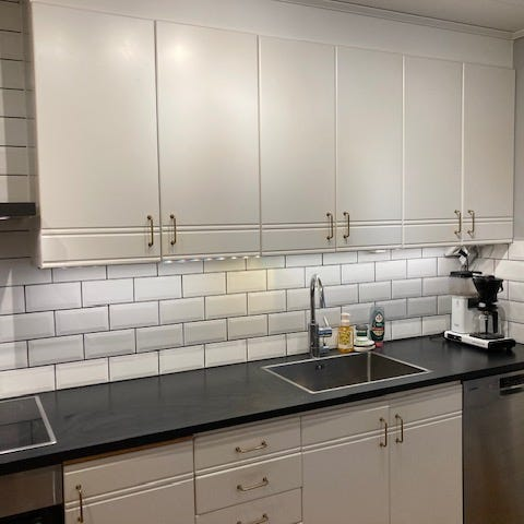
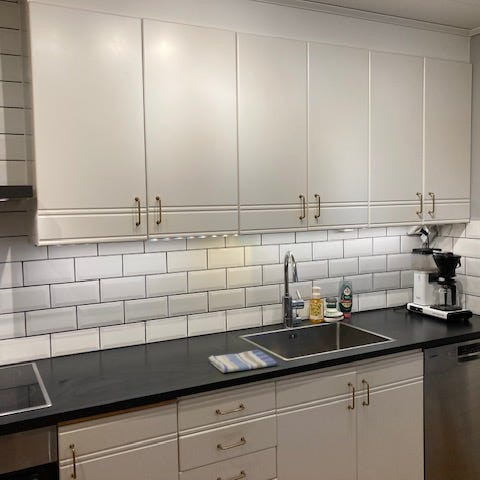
+ dish towel [208,349,279,373]
